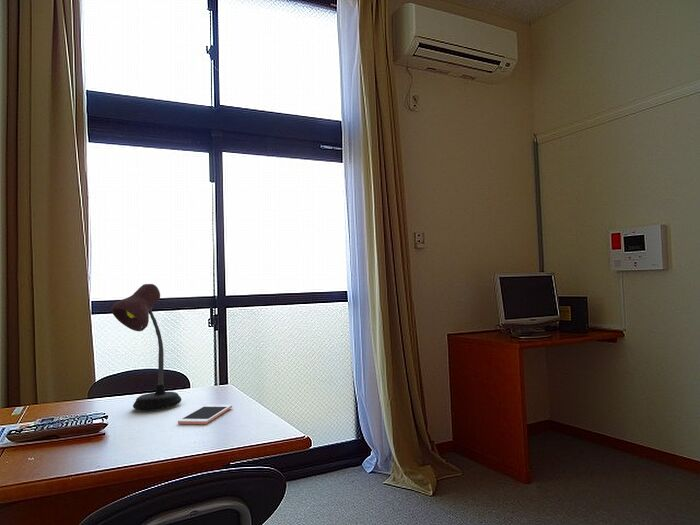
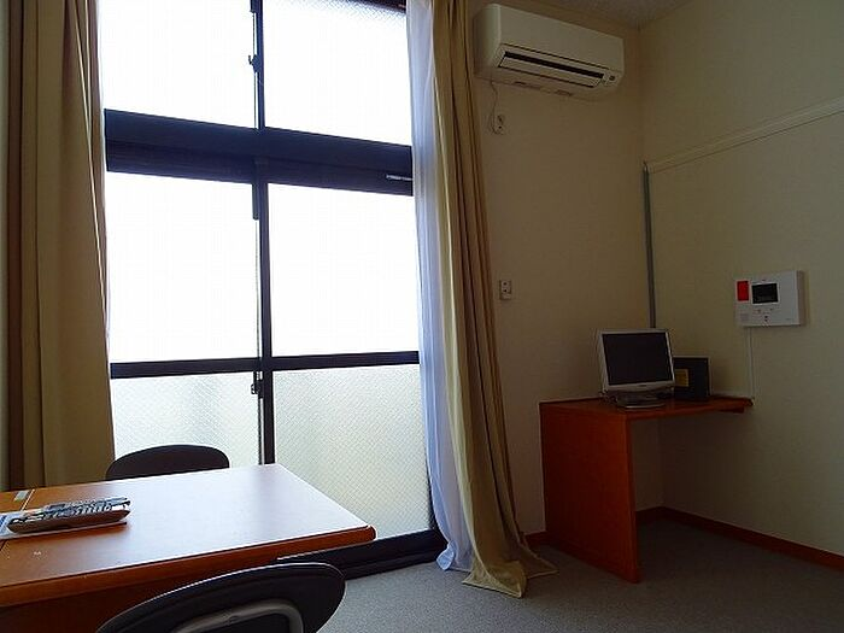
- desk lamp [110,283,183,411]
- cell phone [177,404,233,425]
